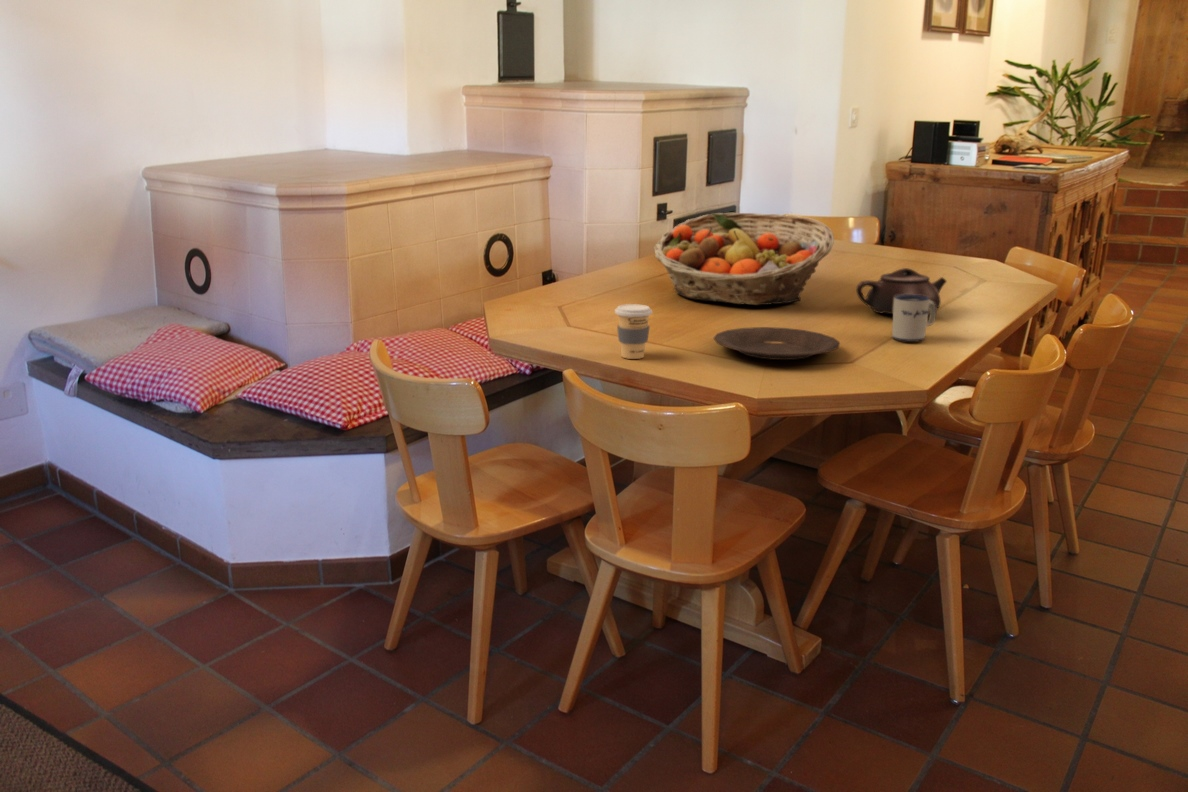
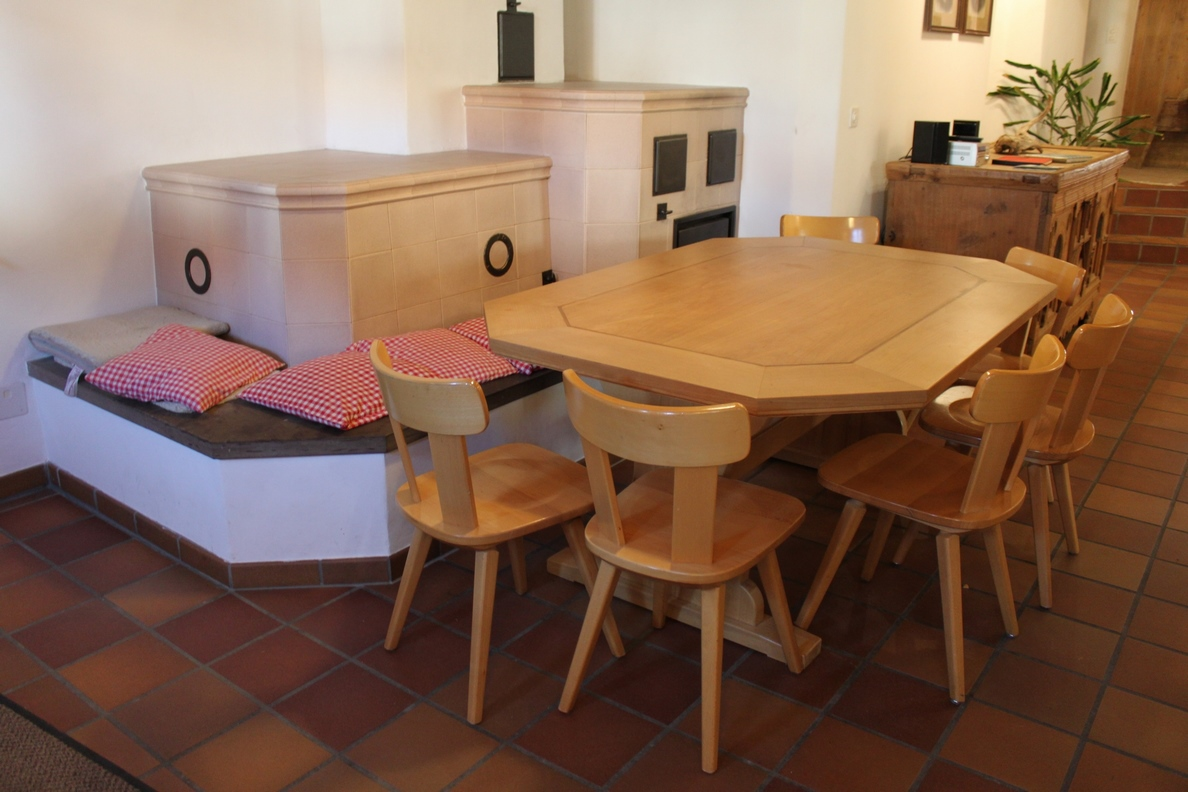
- coffee cup [614,303,653,360]
- fruit basket [653,212,835,306]
- plate [712,326,841,361]
- mug [891,294,937,343]
- teapot [855,267,948,316]
